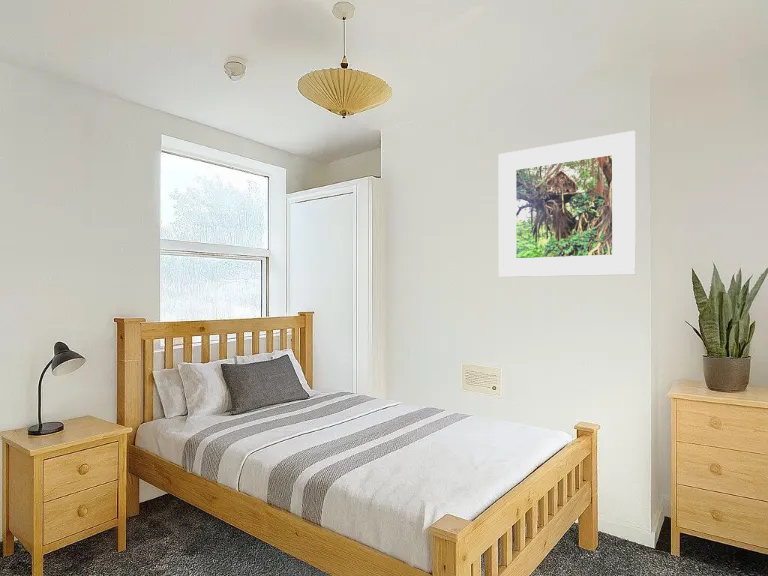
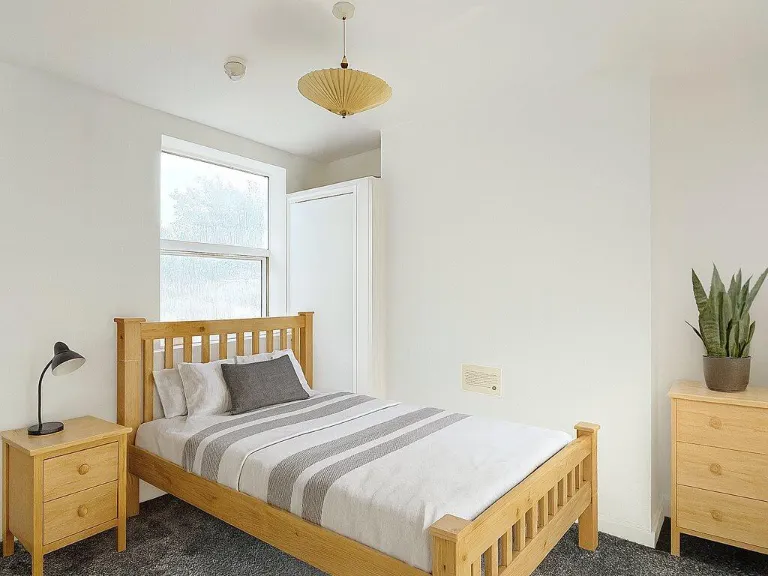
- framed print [498,130,637,278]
